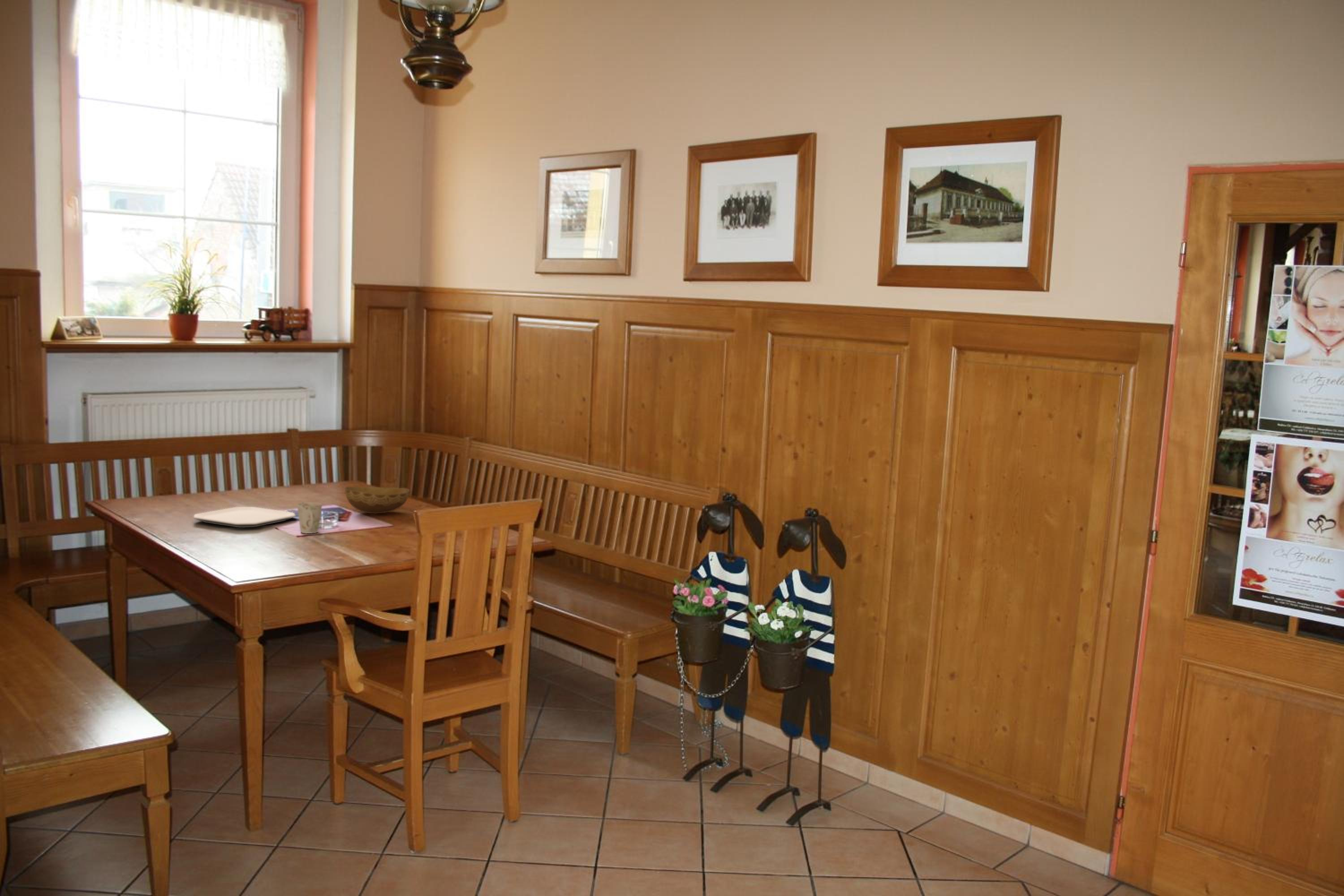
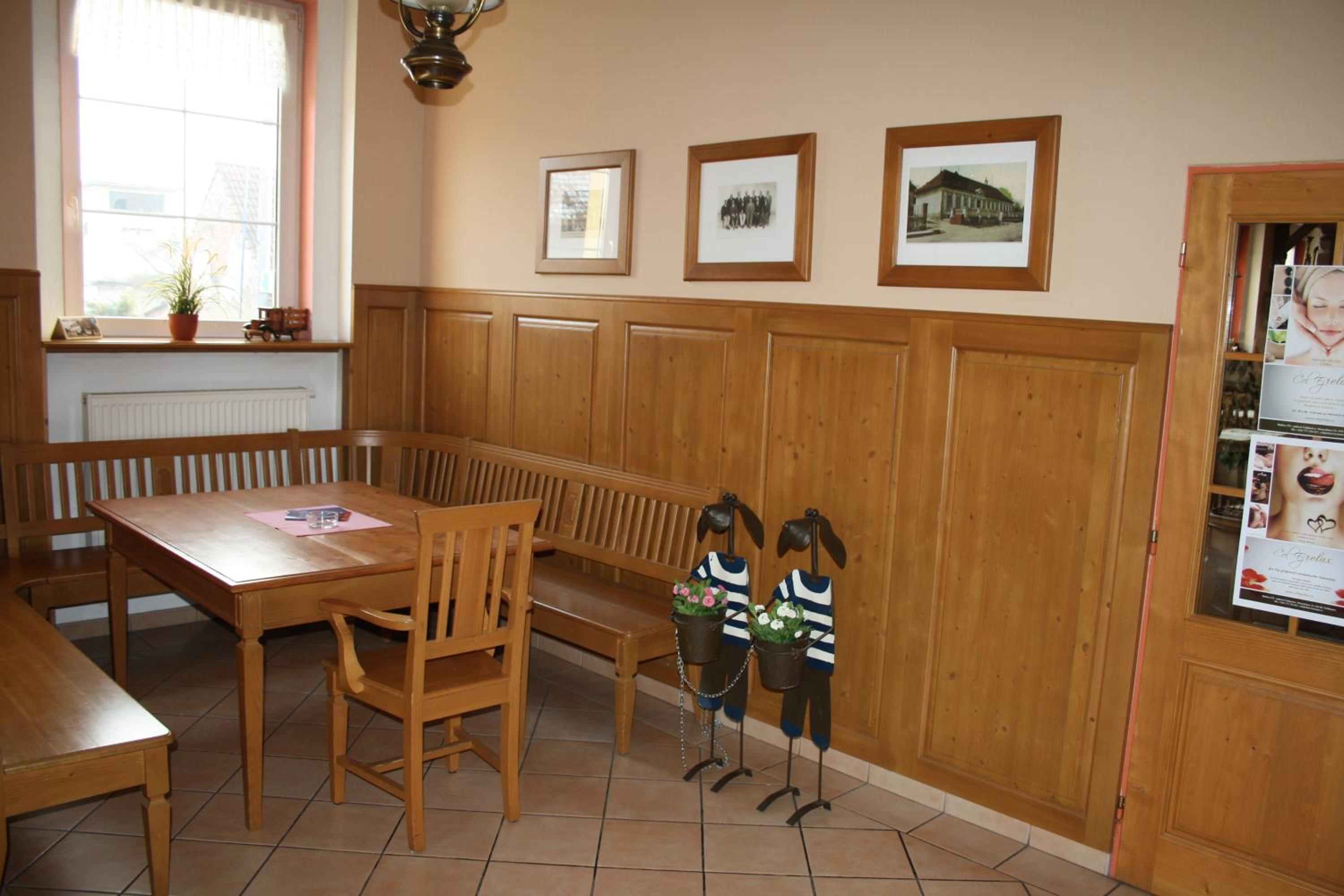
- plate [193,506,296,528]
- mug [297,502,323,534]
- bowl [344,486,410,514]
